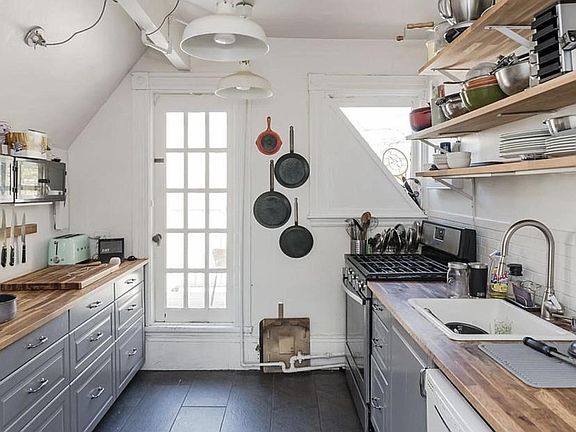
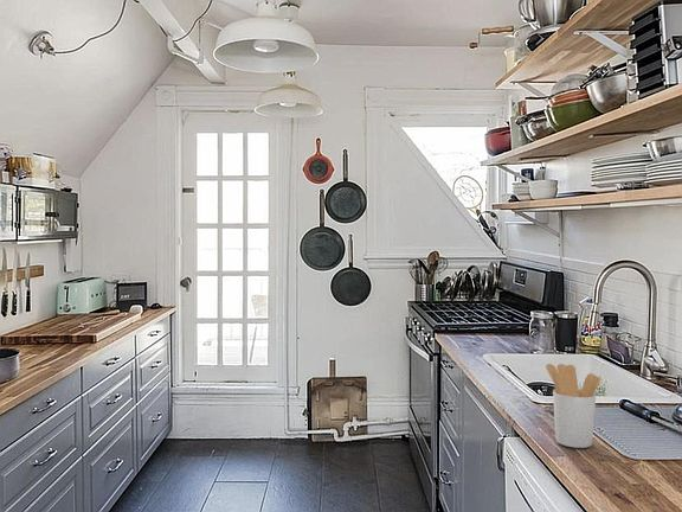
+ utensil holder [545,363,601,449]
